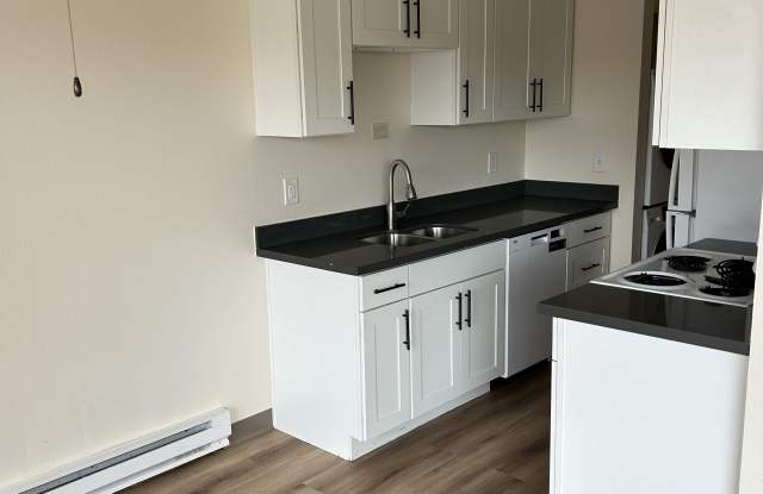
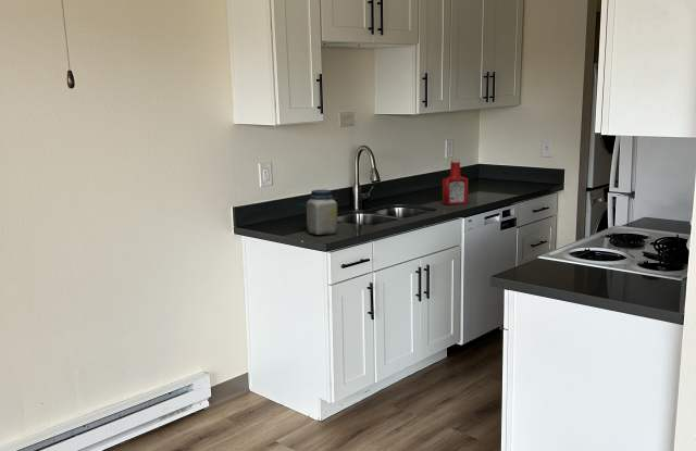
+ soap bottle [442,158,469,205]
+ jar [306,189,338,236]
